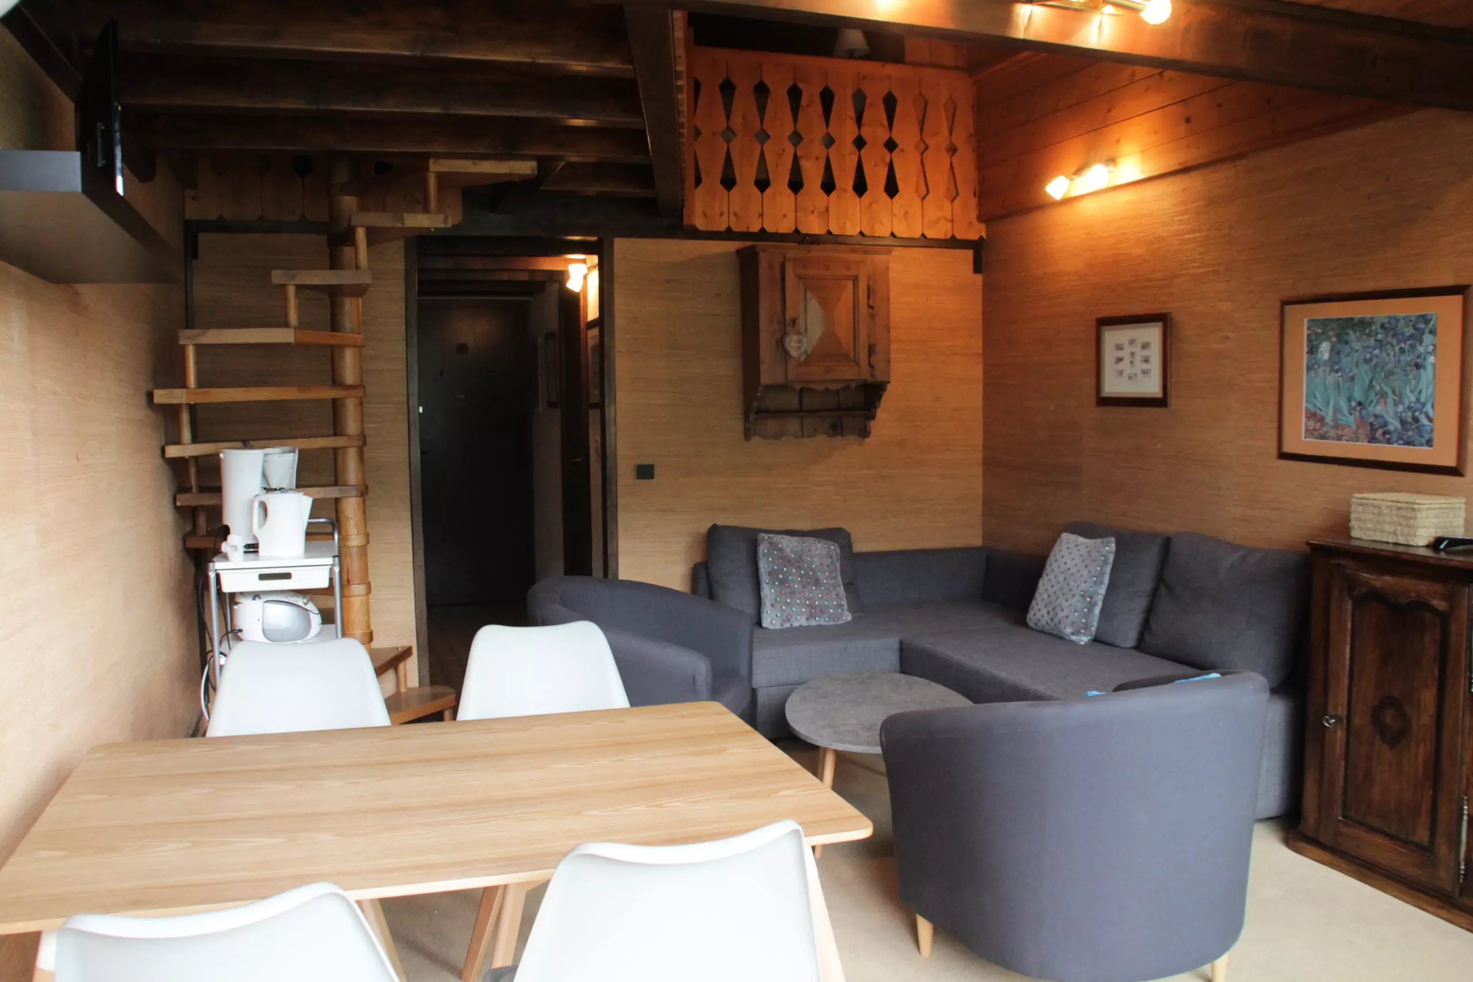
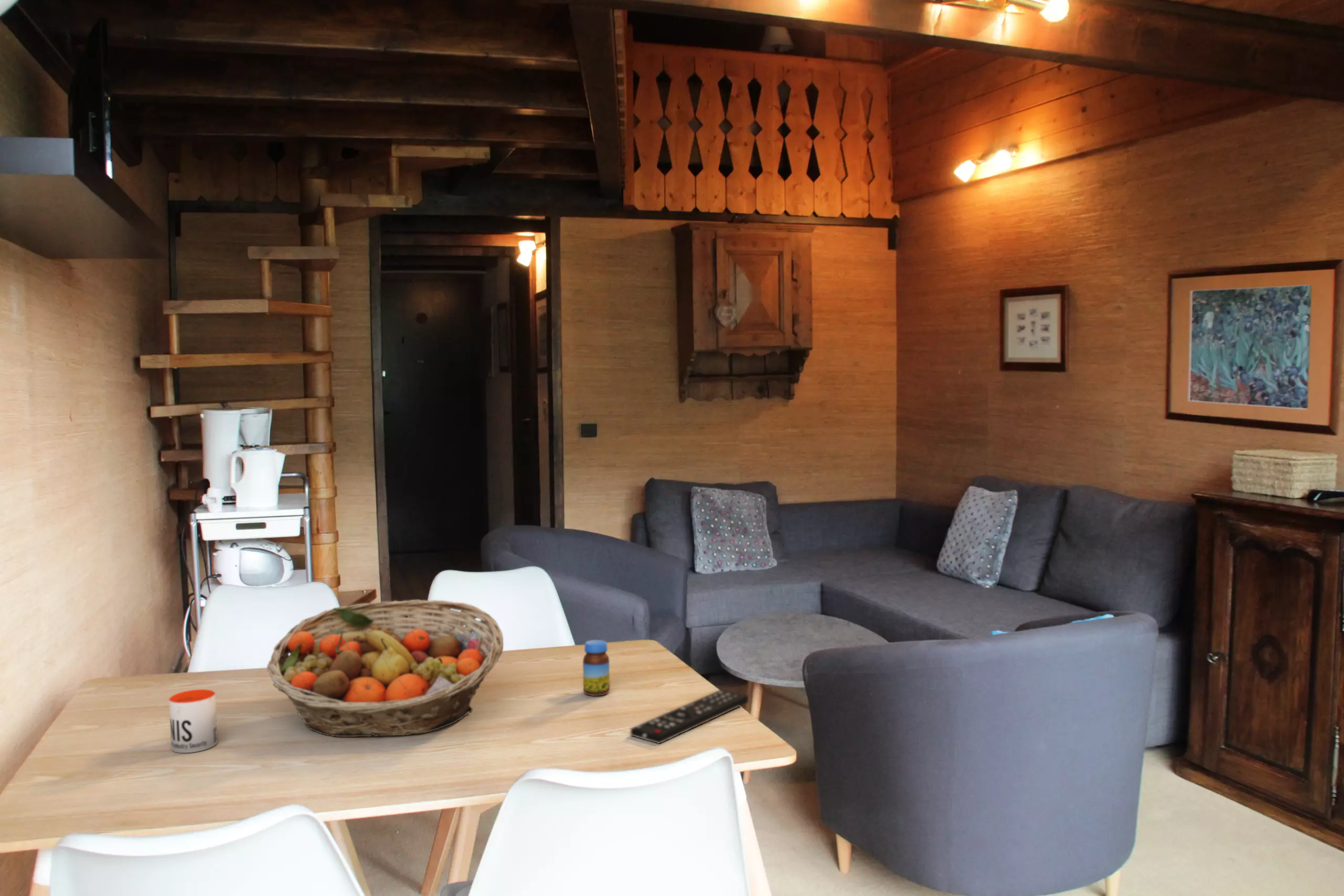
+ fruit basket [267,599,504,737]
+ mug [169,689,218,753]
+ remote control [630,689,749,744]
+ jar [582,639,611,697]
